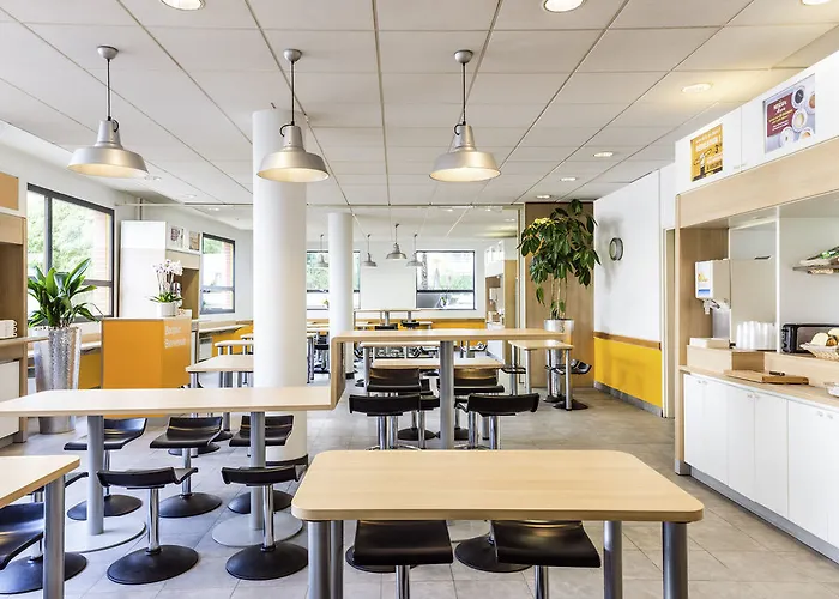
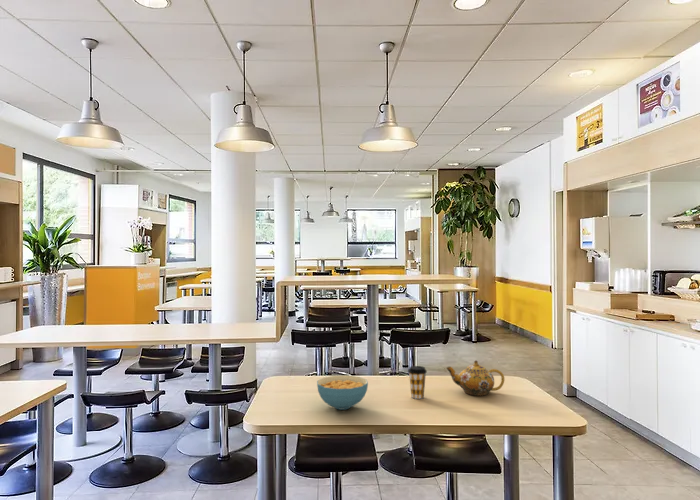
+ coffee cup [407,365,428,400]
+ cereal bowl [316,374,369,411]
+ teapot [445,360,505,397]
